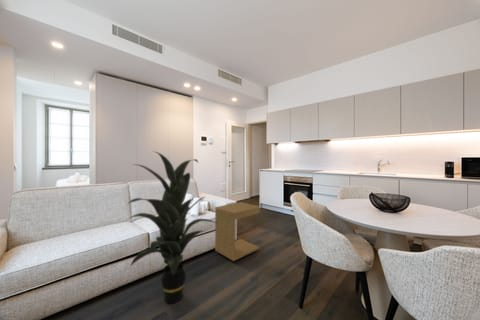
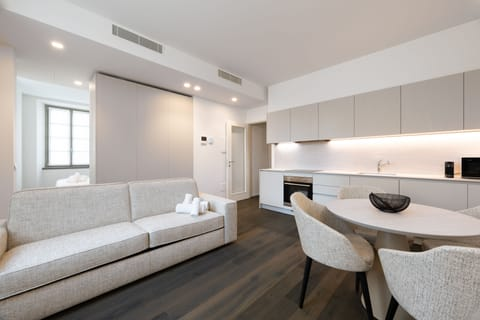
- side table [214,201,260,262]
- indoor plant [126,150,216,305]
